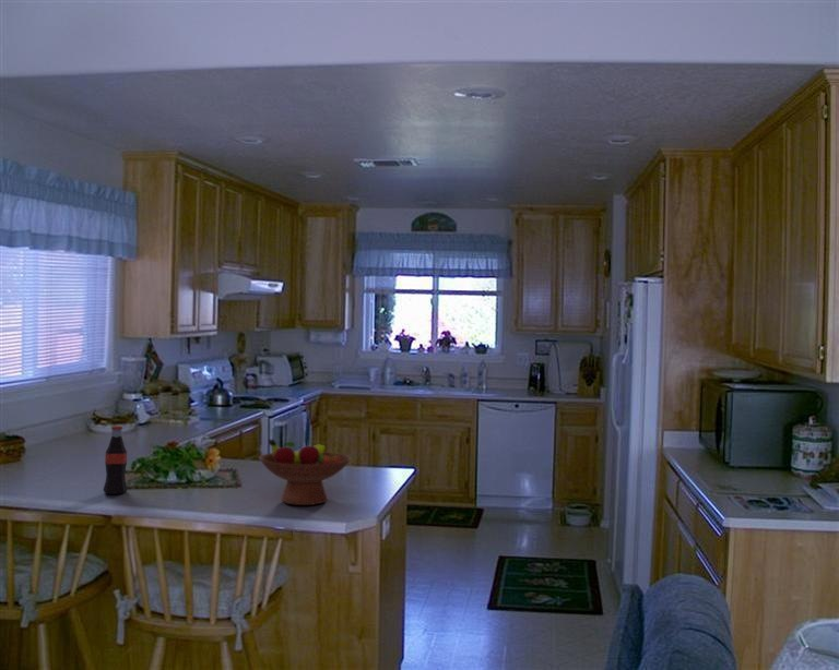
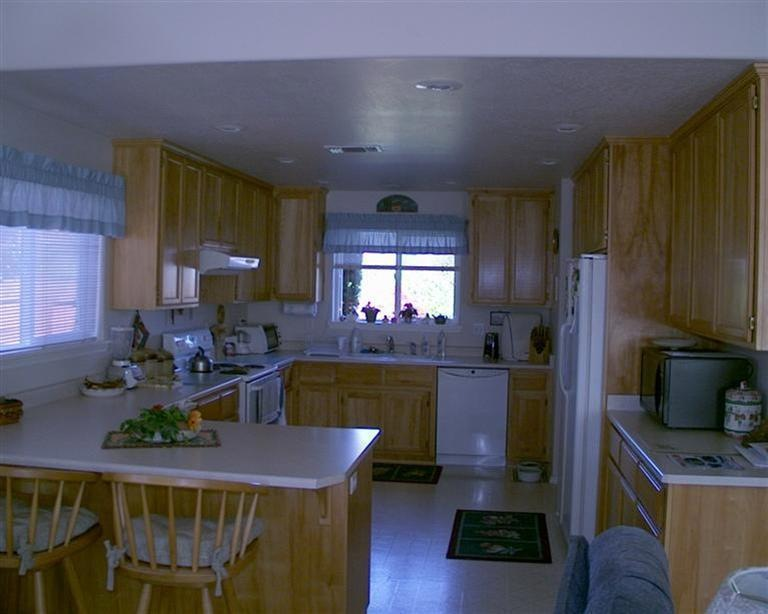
- fruit bowl [258,439,353,506]
- bottle [103,424,129,495]
